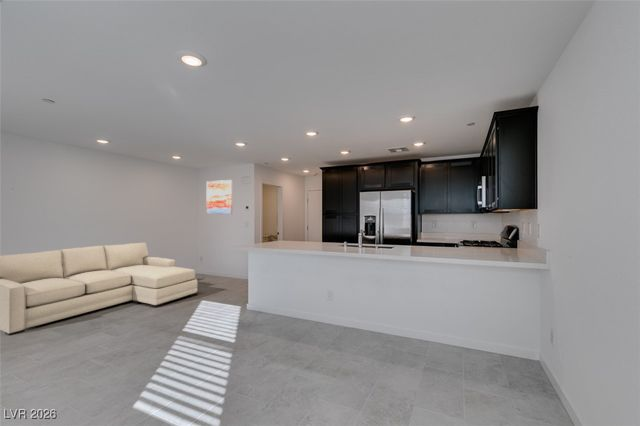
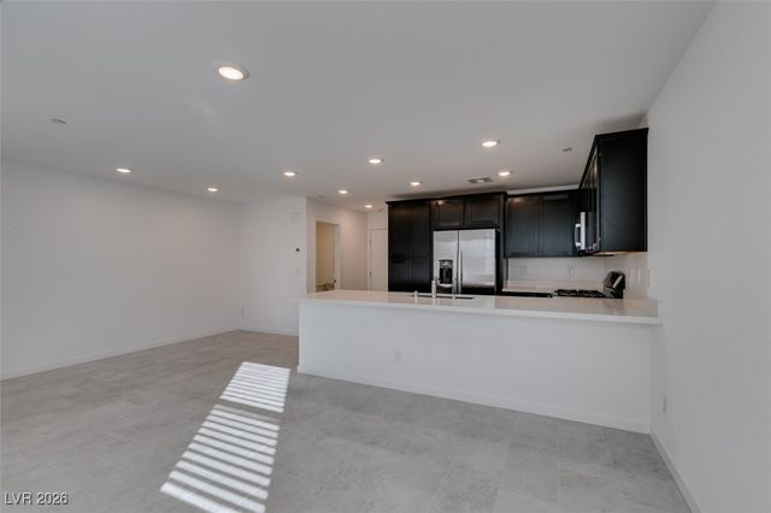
- wall art [206,179,233,215]
- sofa [0,242,198,337]
